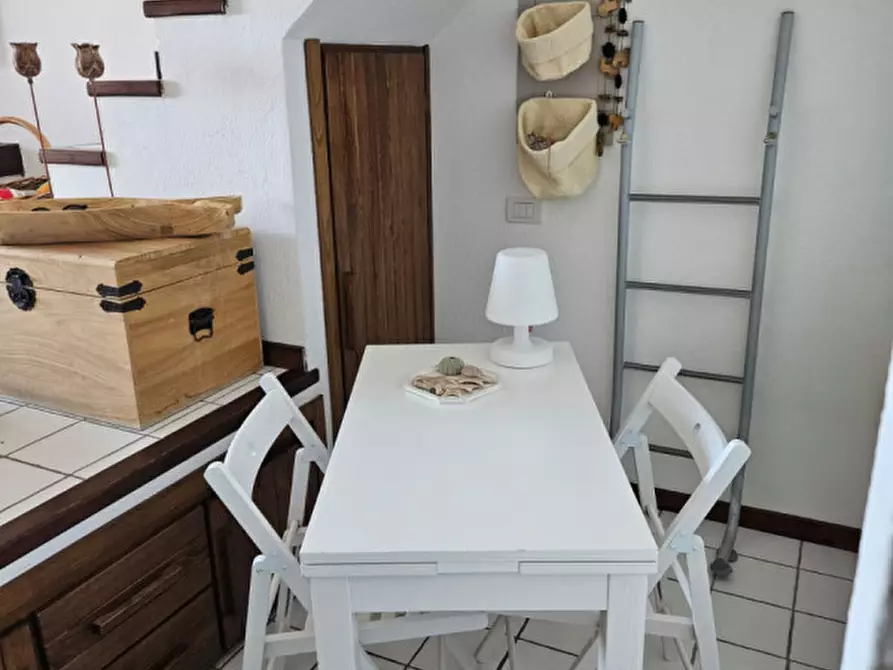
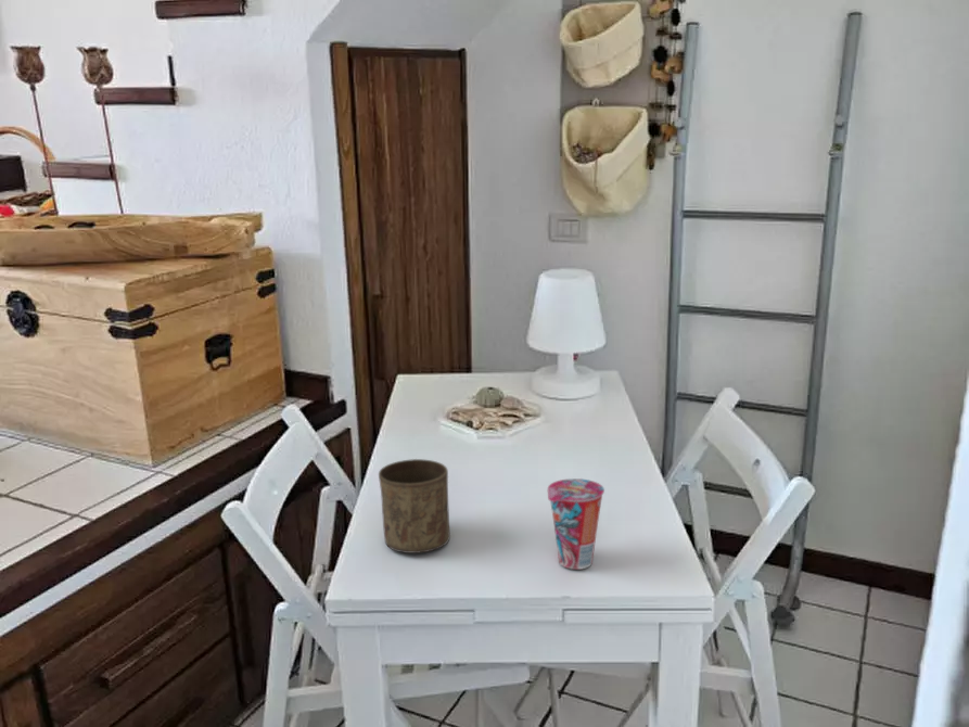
+ cup [547,477,605,571]
+ cup [378,458,451,554]
